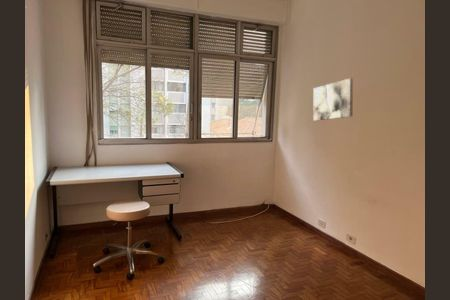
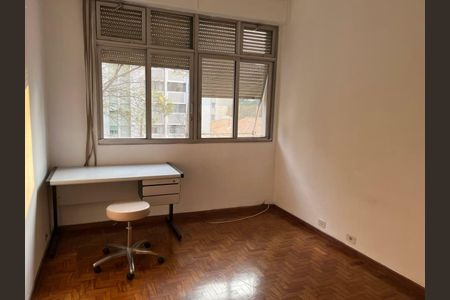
- wall art [312,77,354,122]
